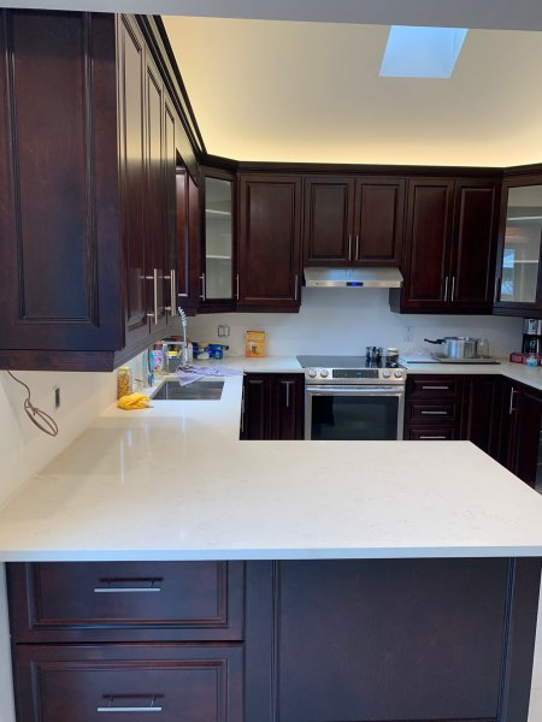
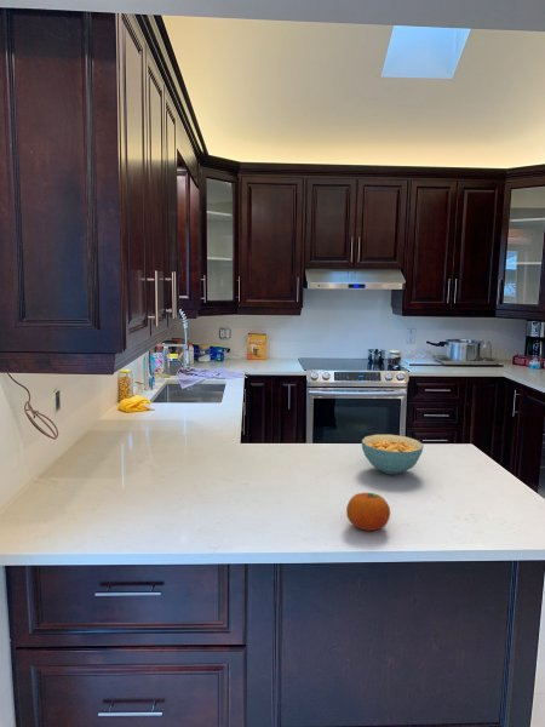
+ fruit [345,492,391,532]
+ cereal bowl [361,434,424,475]
